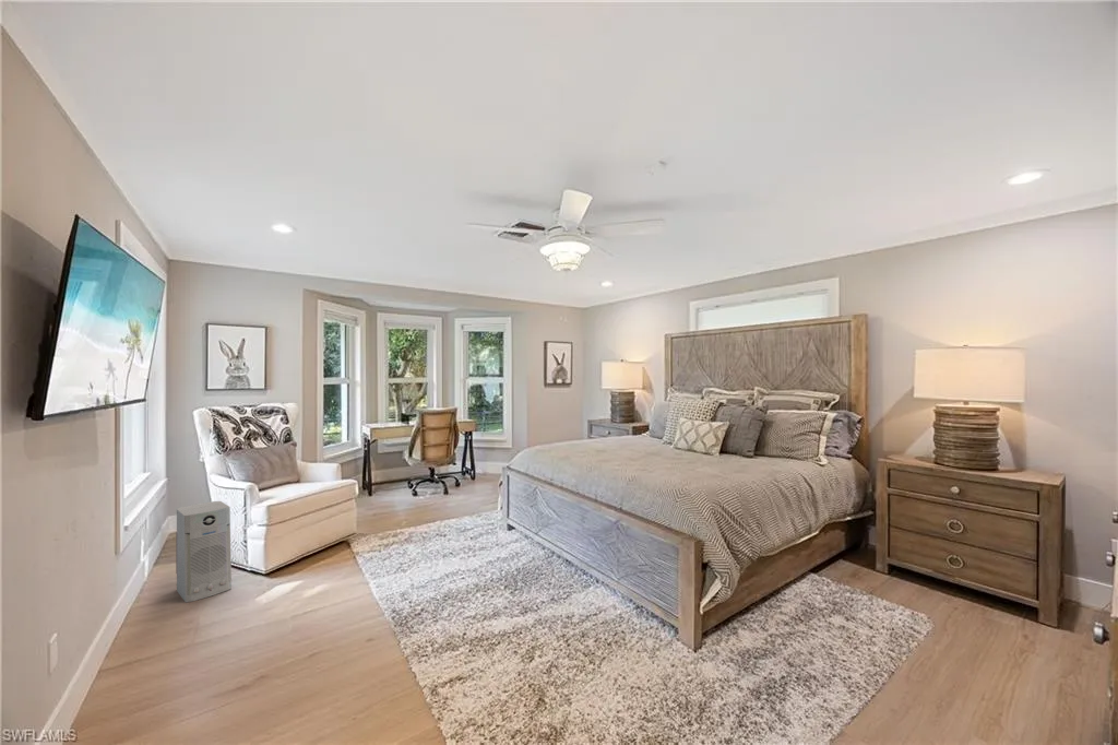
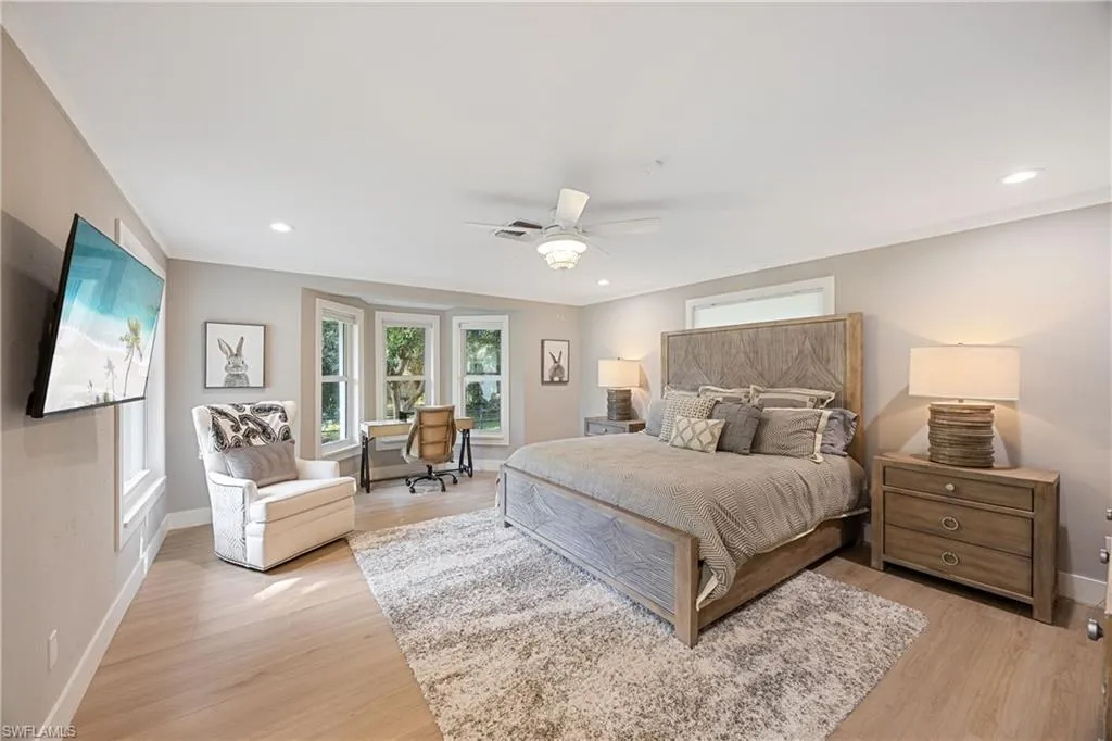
- air purifier [175,500,233,603]
